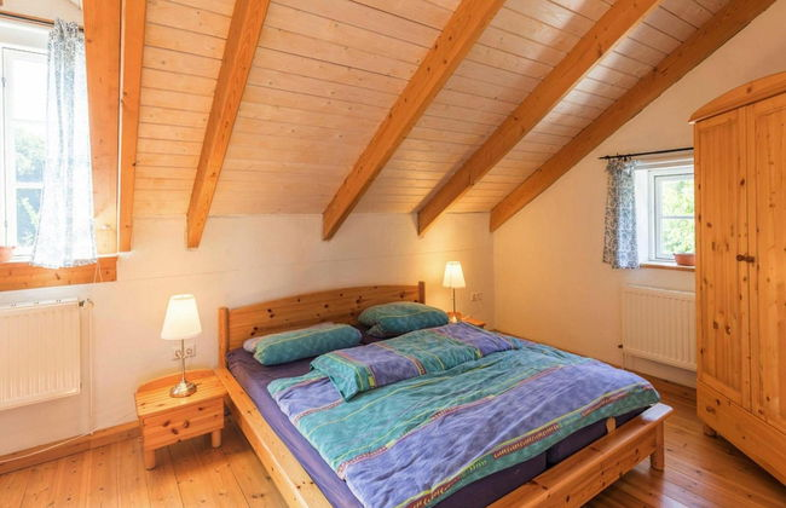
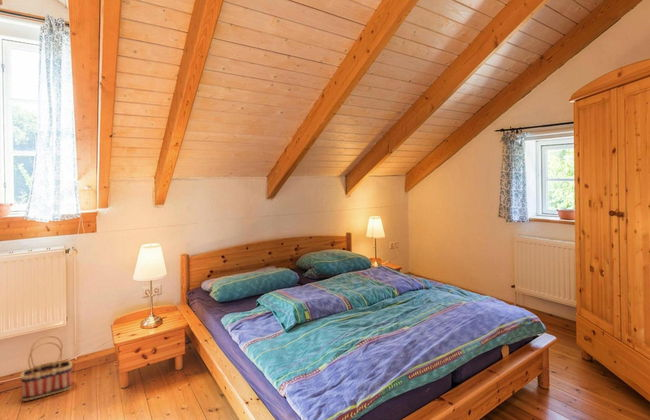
+ basket [19,335,73,402]
